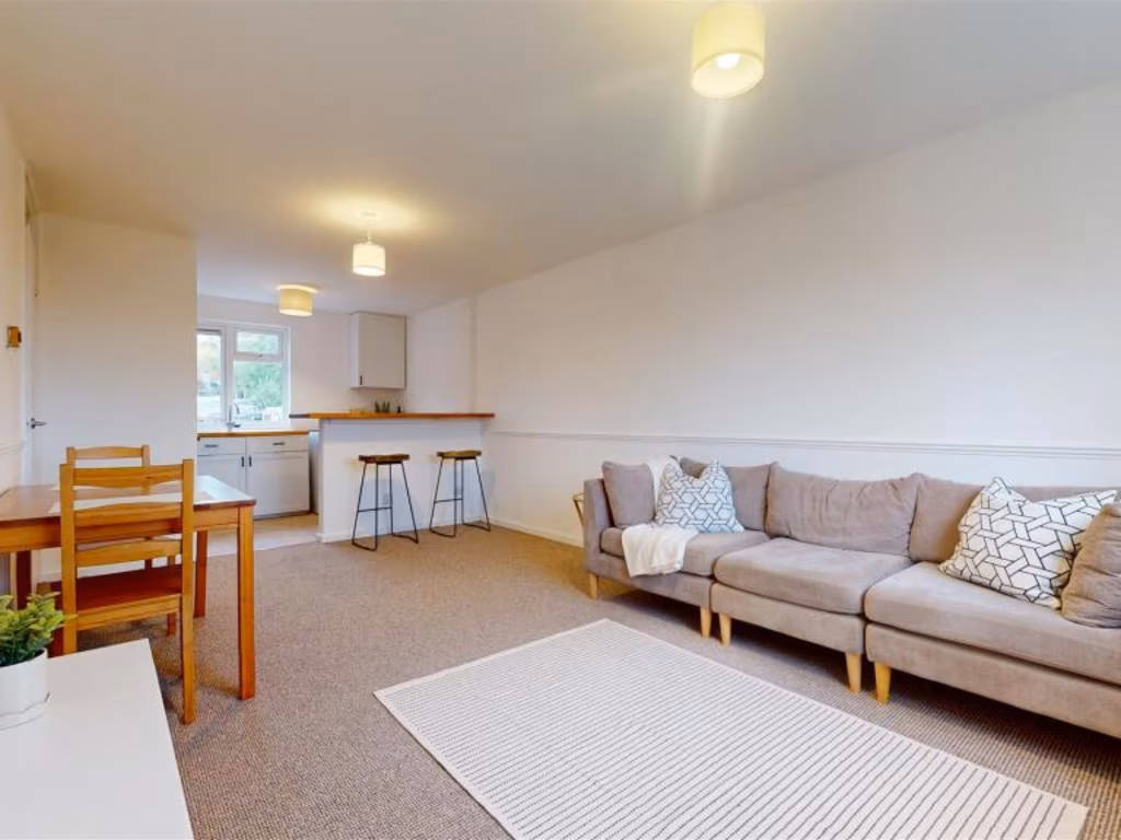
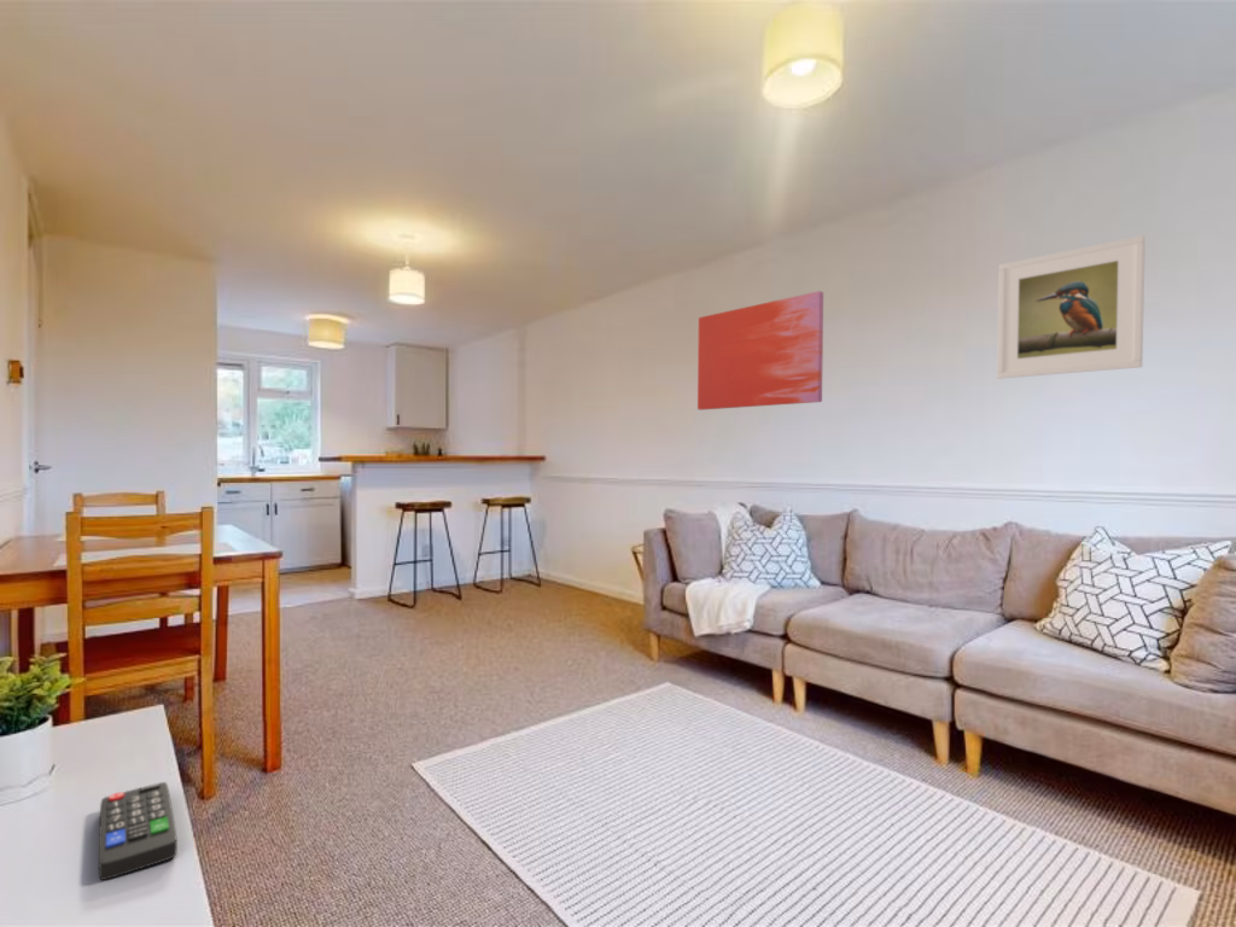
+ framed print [996,234,1147,380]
+ remote control [98,781,179,881]
+ wall art [696,290,824,412]
